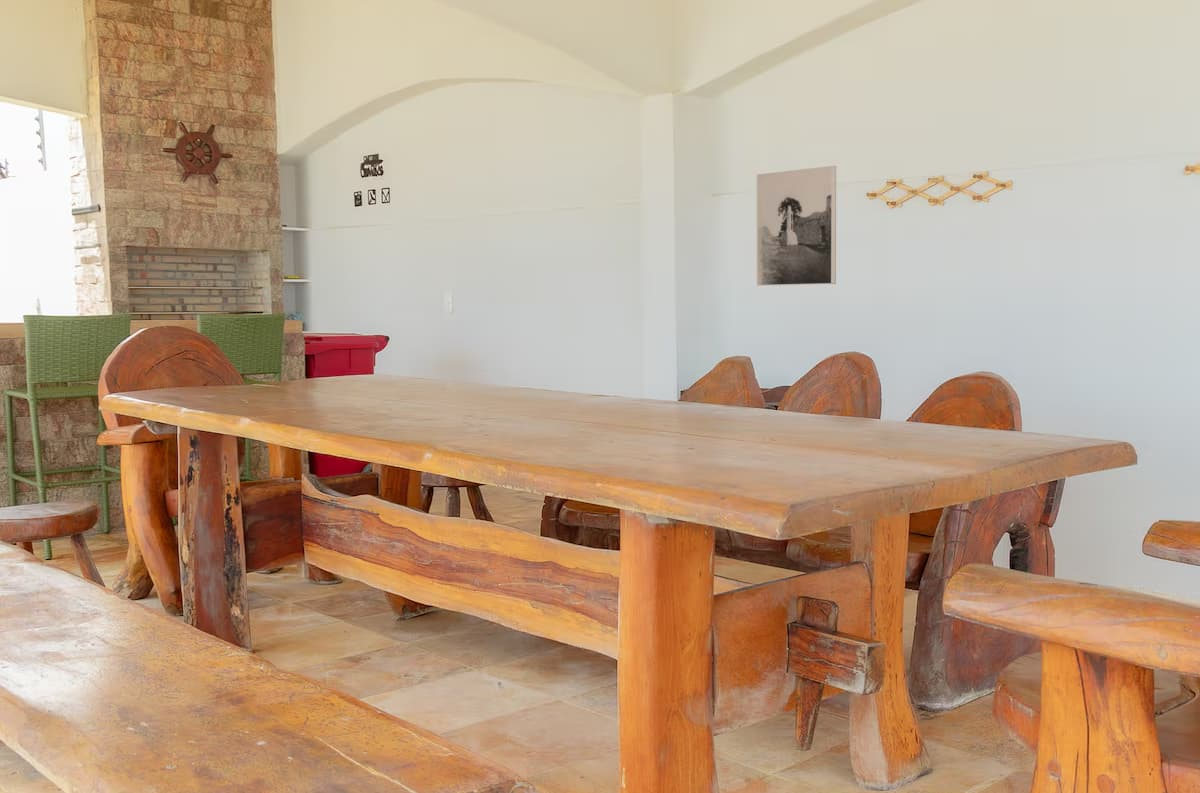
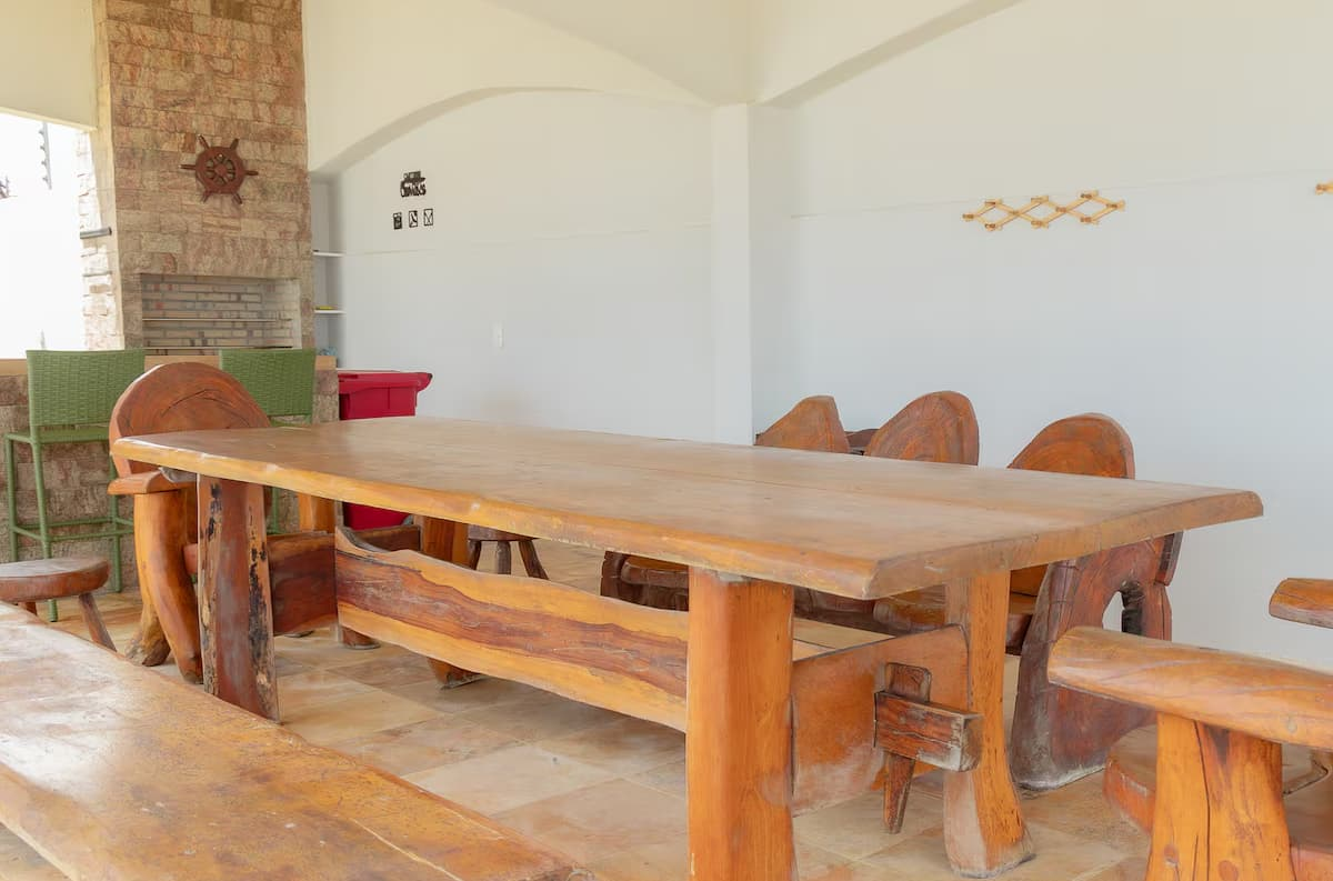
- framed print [756,165,837,287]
